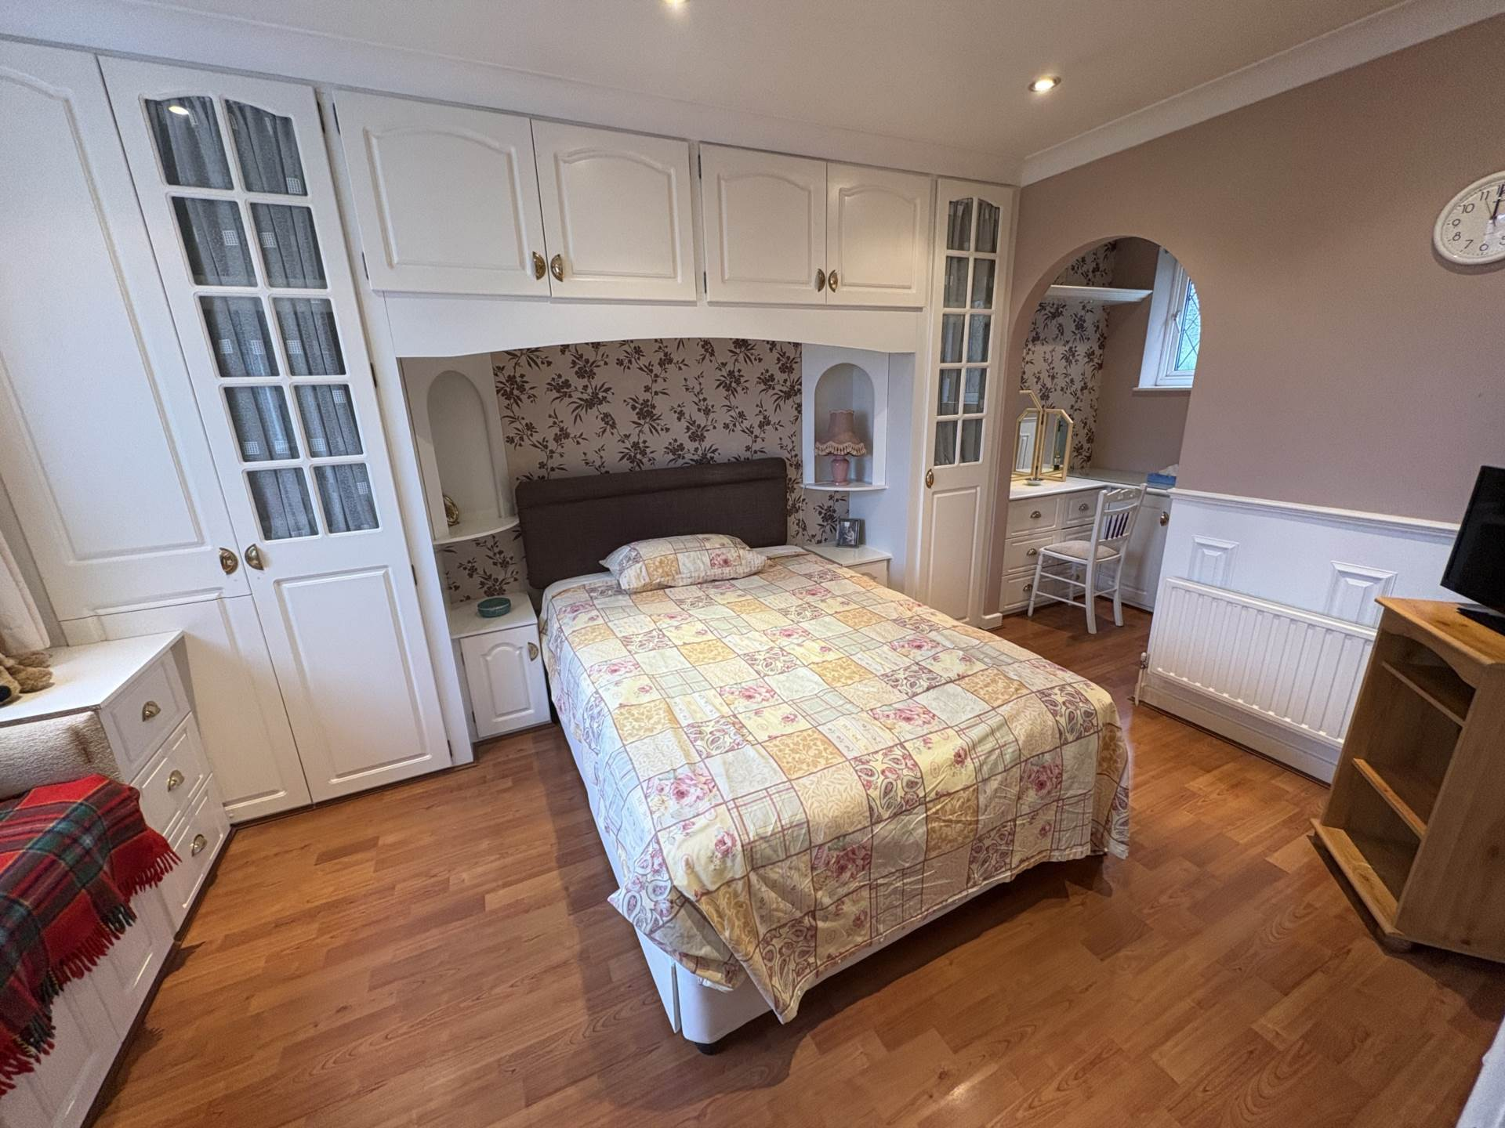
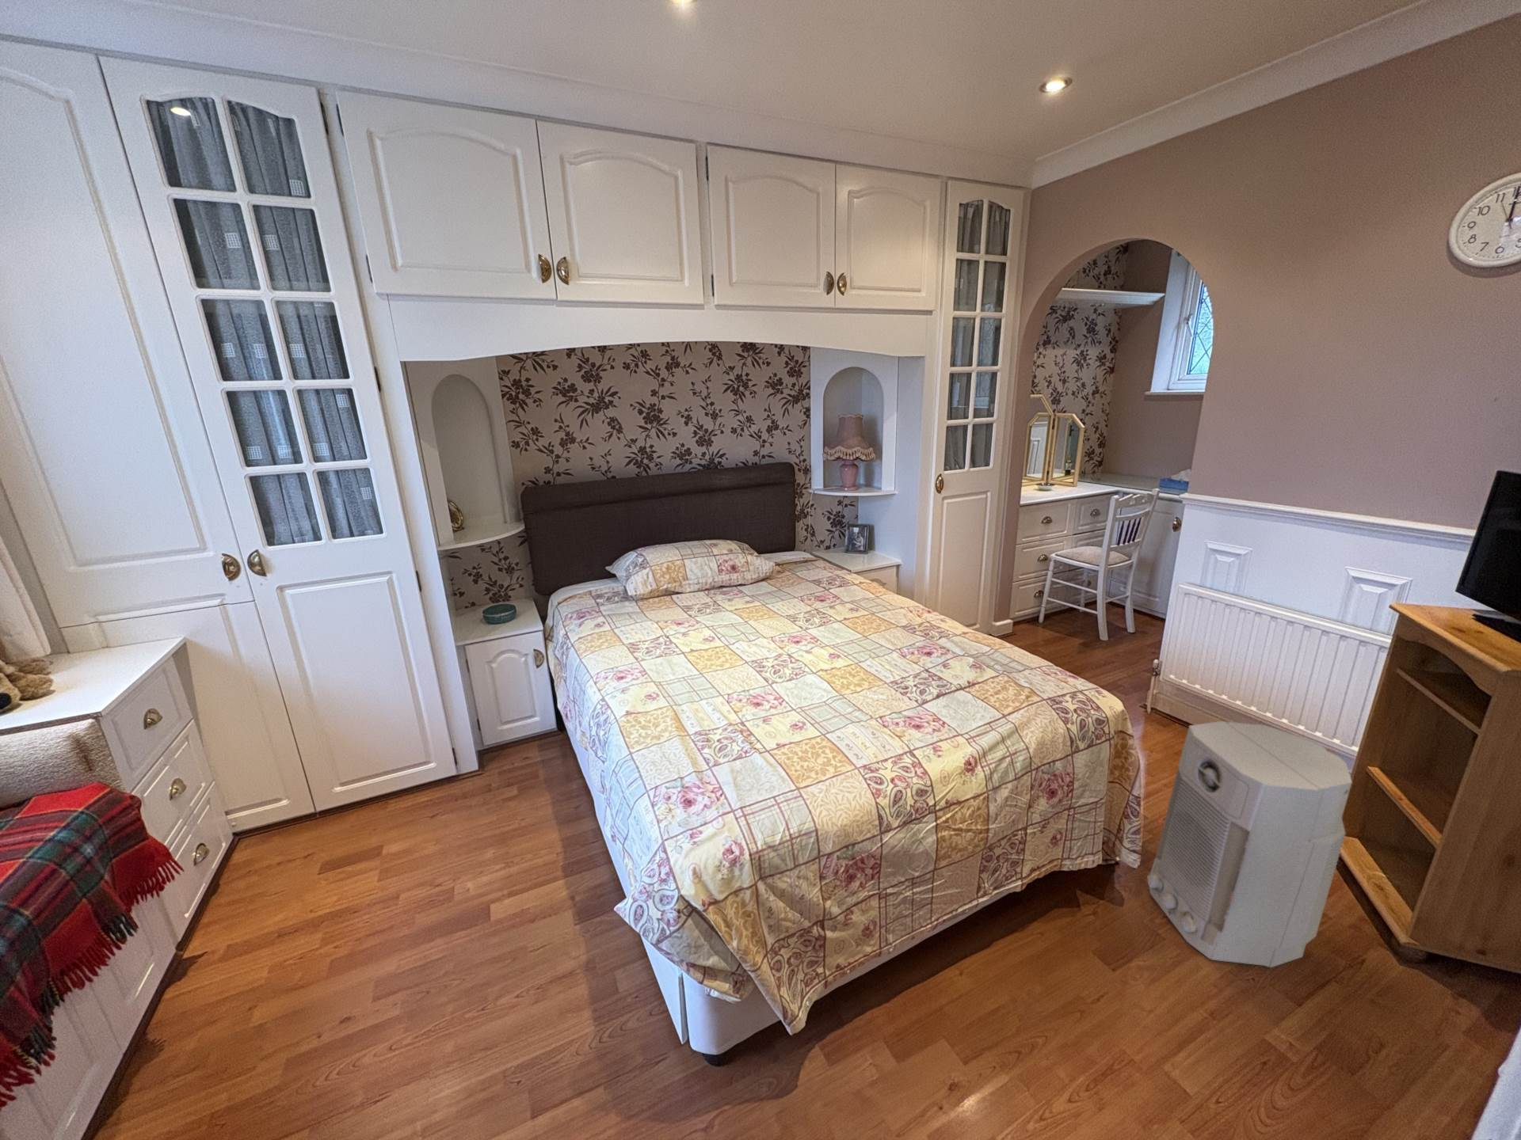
+ air purifier [1146,721,1353,969]
